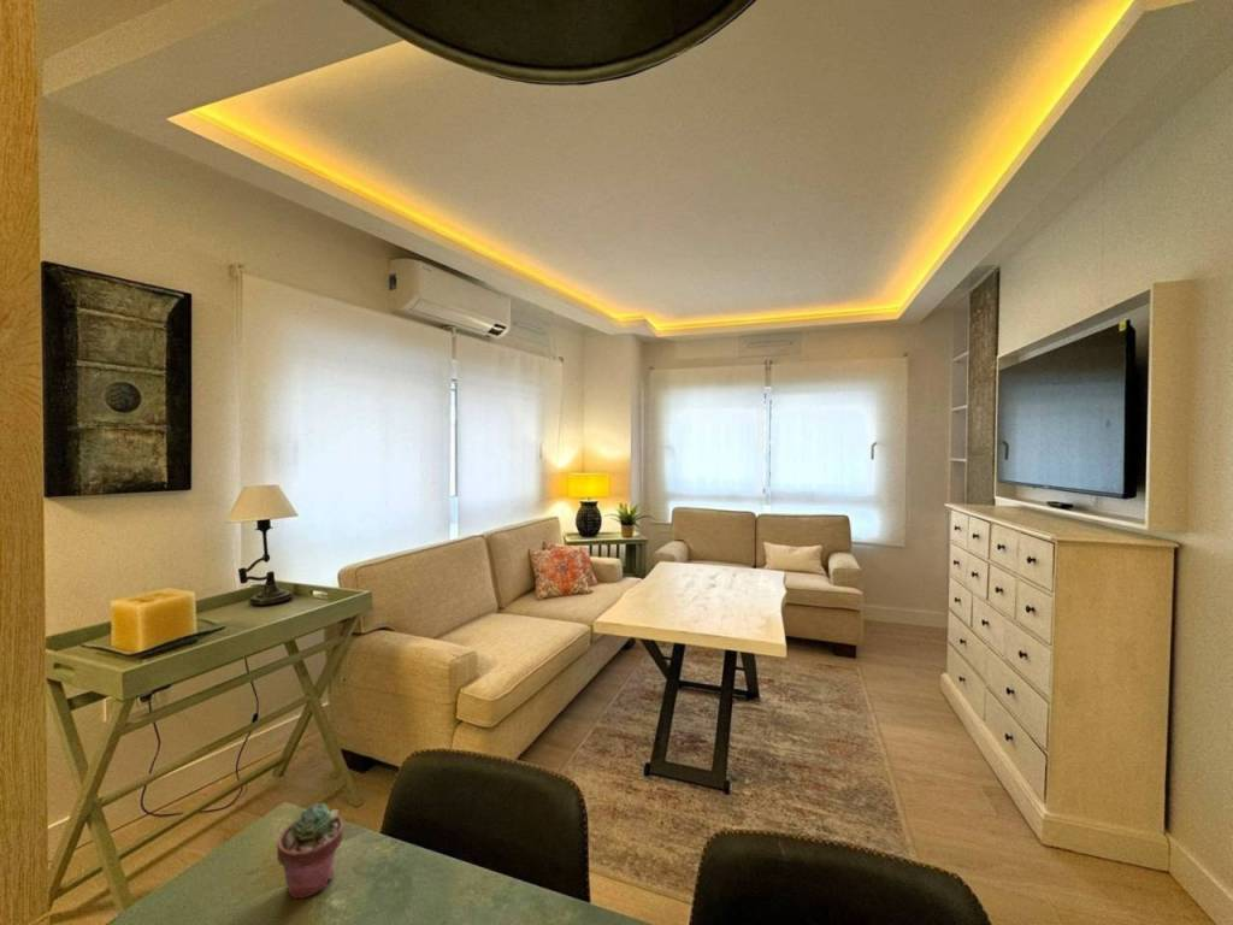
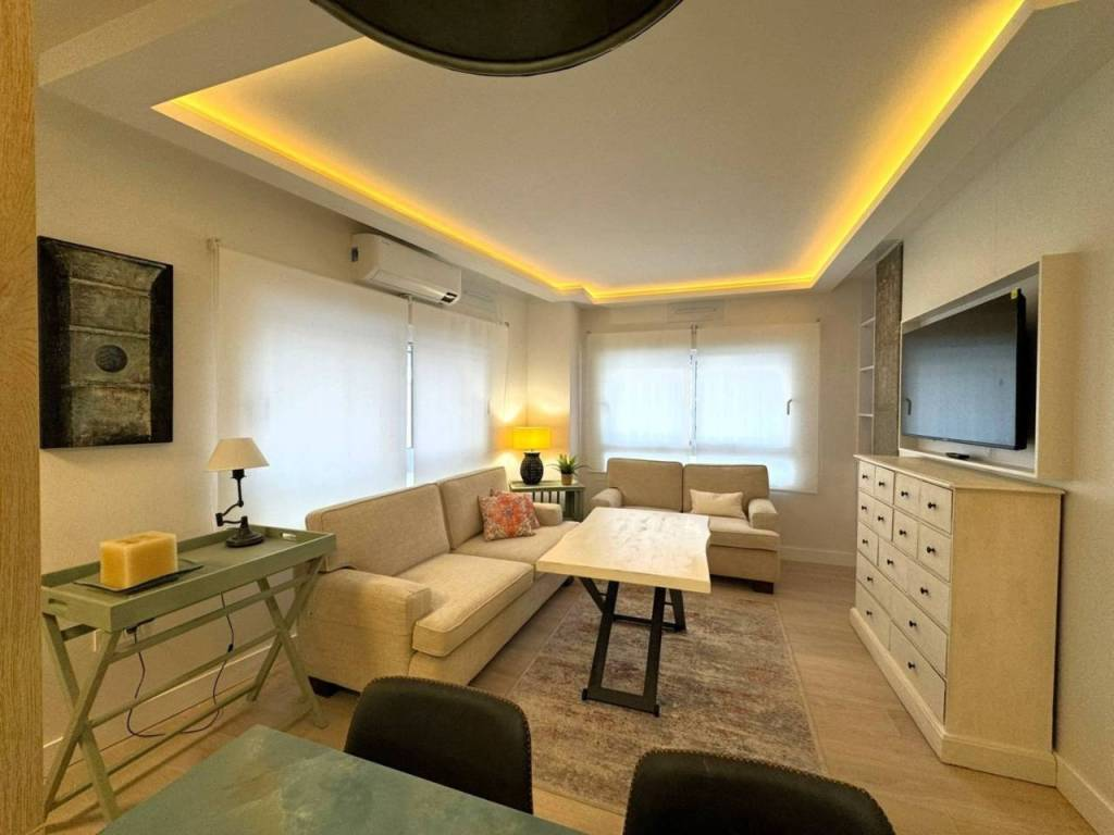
- potted succulent [276,802,344,900]
